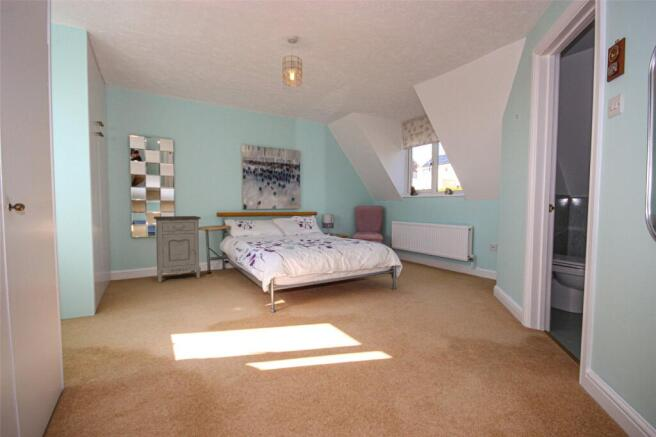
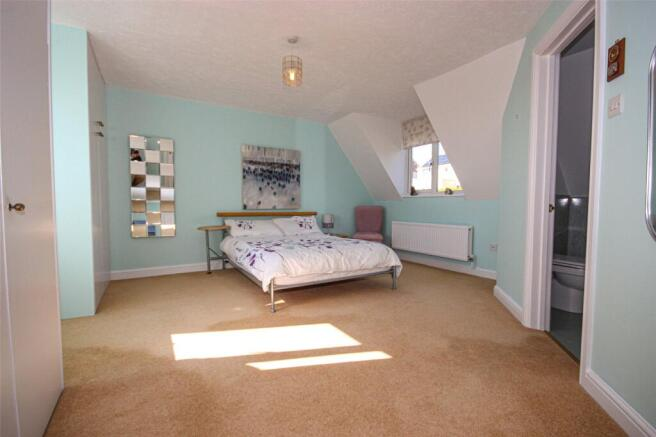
- nightstand [153,215,202,283]
